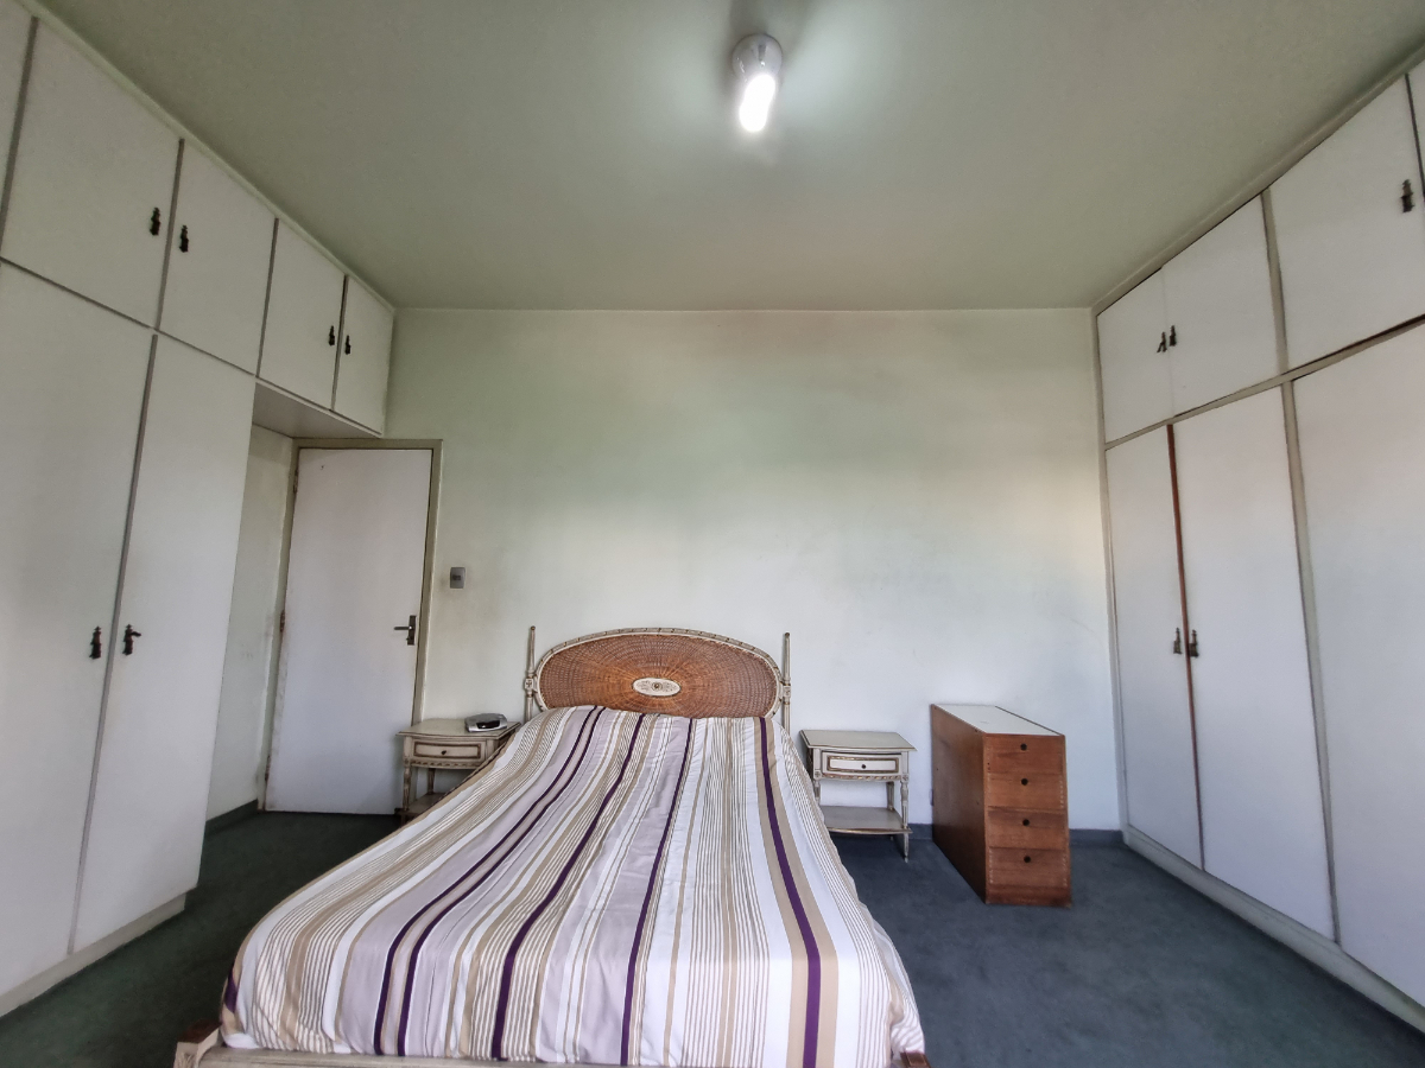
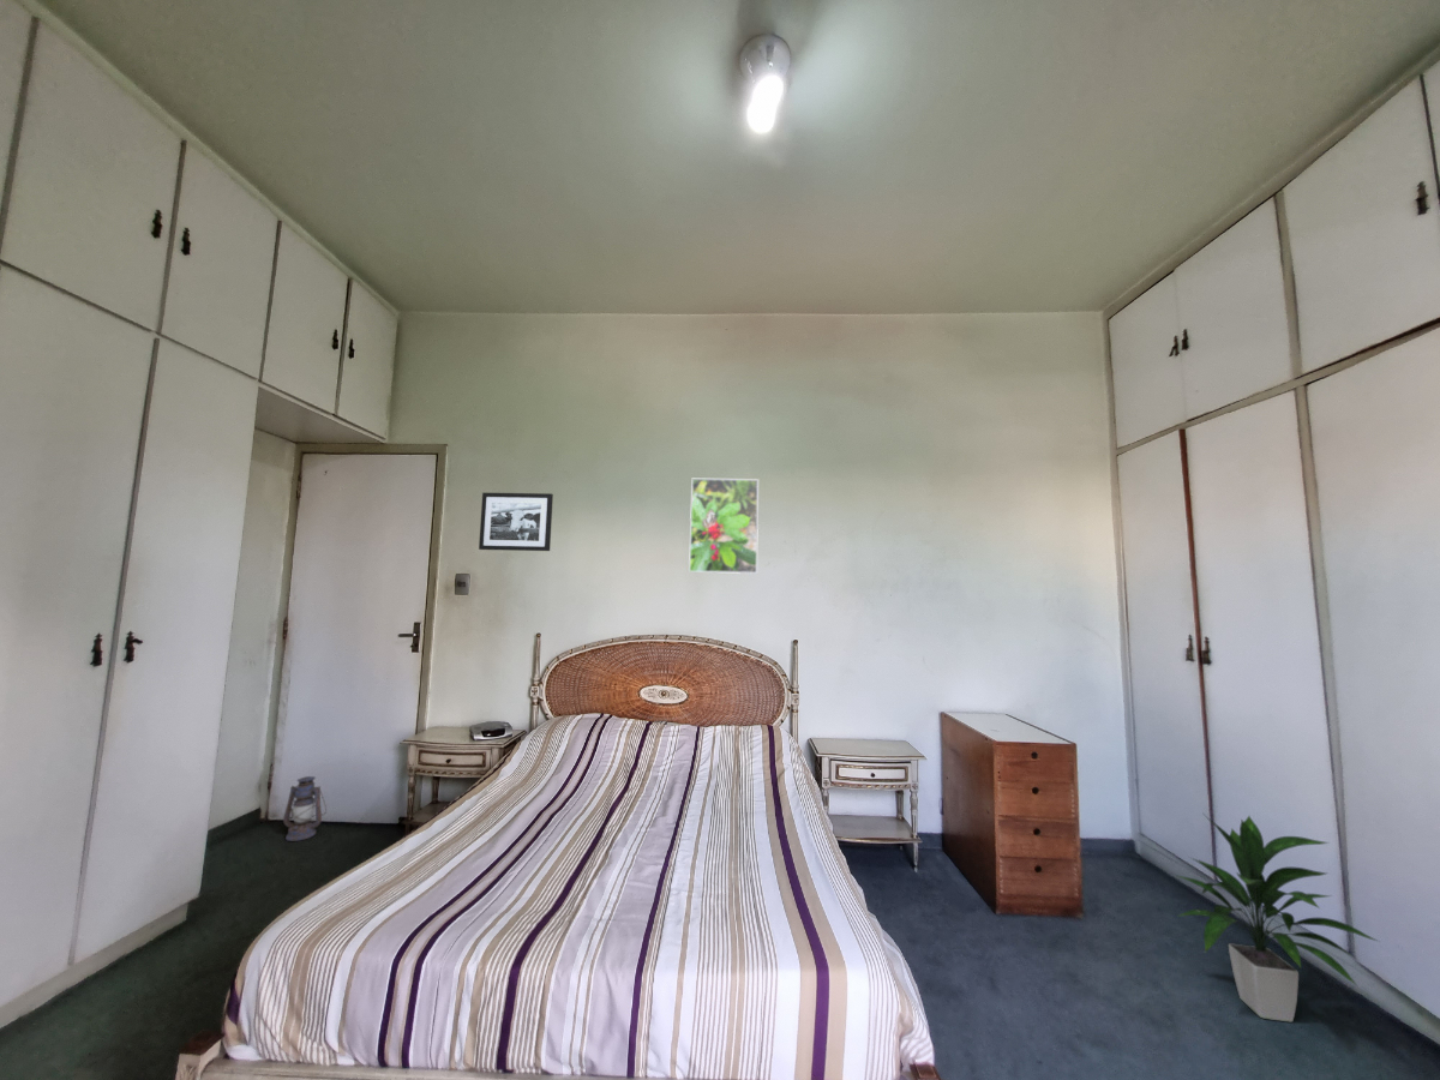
+ lantern [282,775,328,842]
+ picture frame [478,492,554,552]
+ indoor plant [1174,814,1380,1024]
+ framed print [688,478,760,575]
